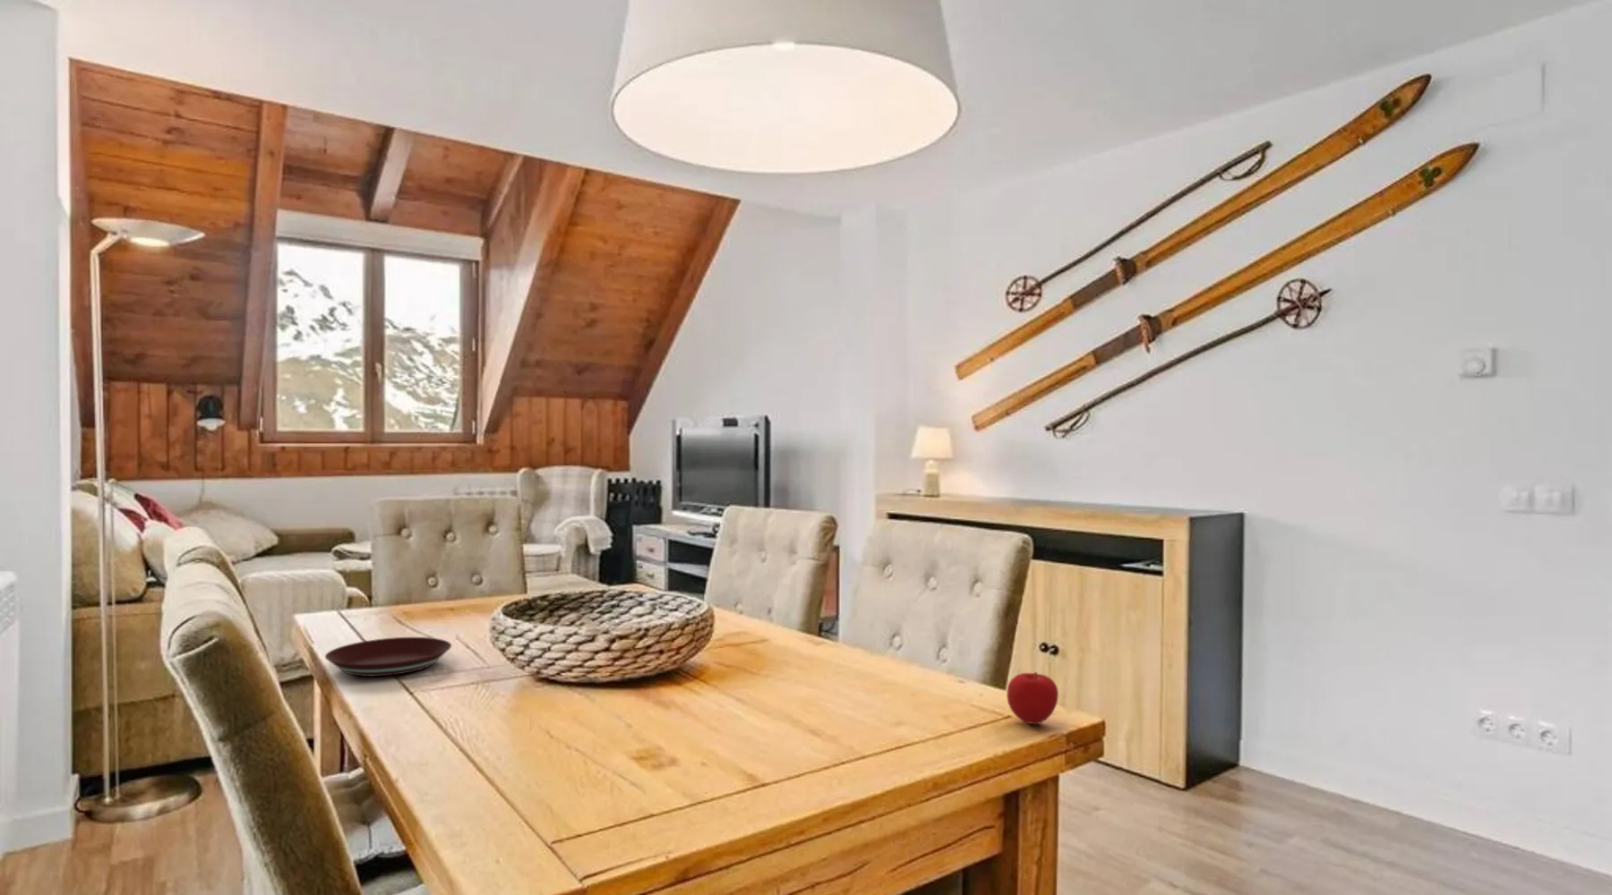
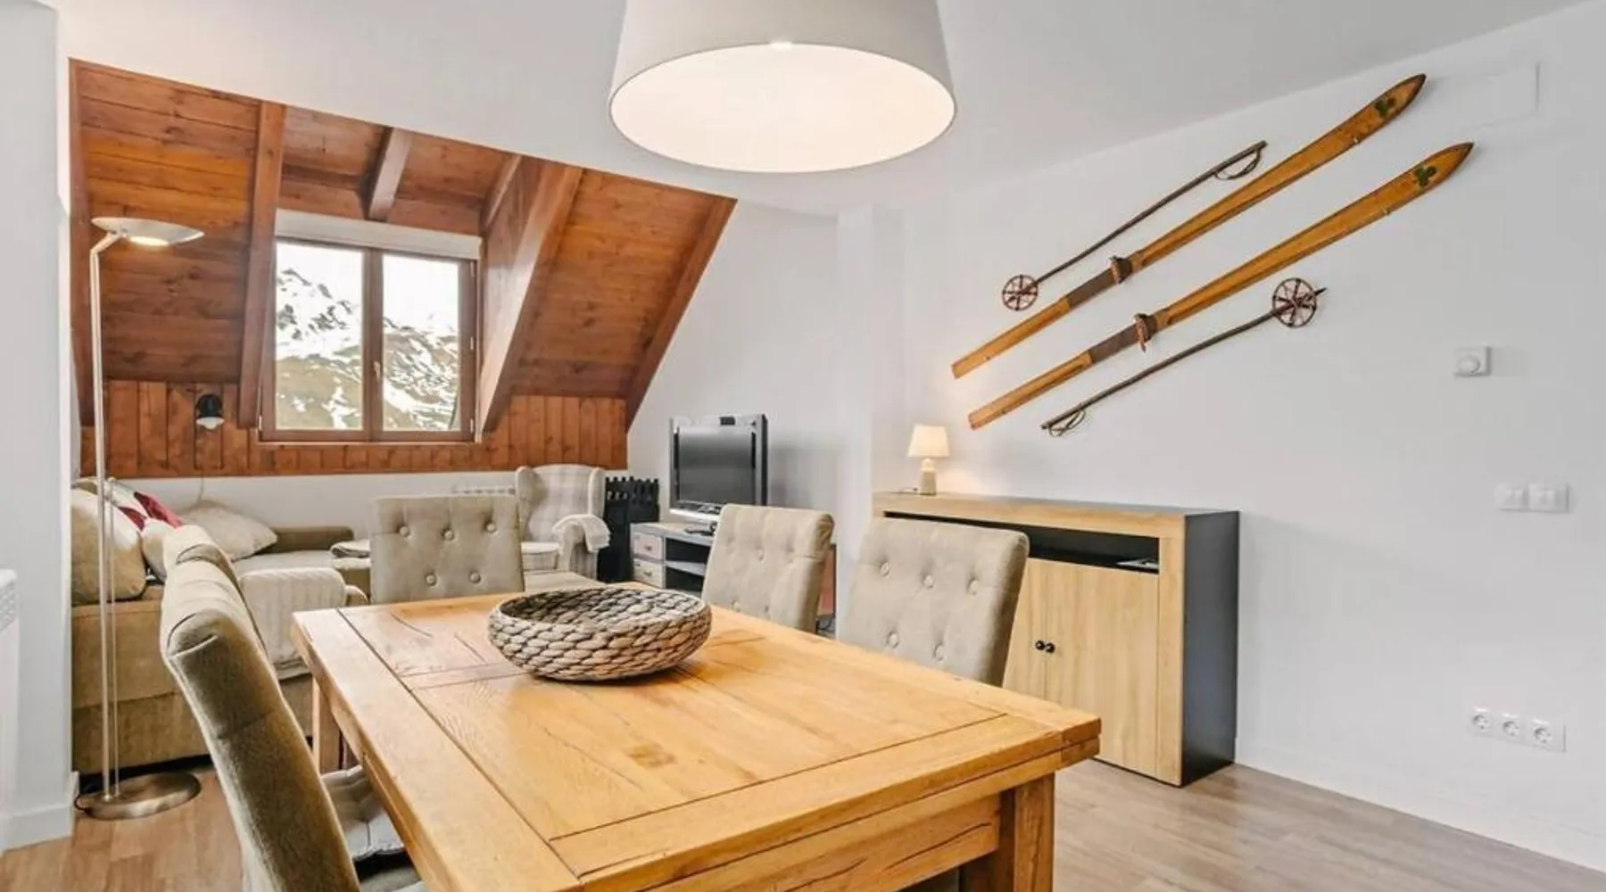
- apple [1006,671,1060,726]
- plate [324,636,452,678]
